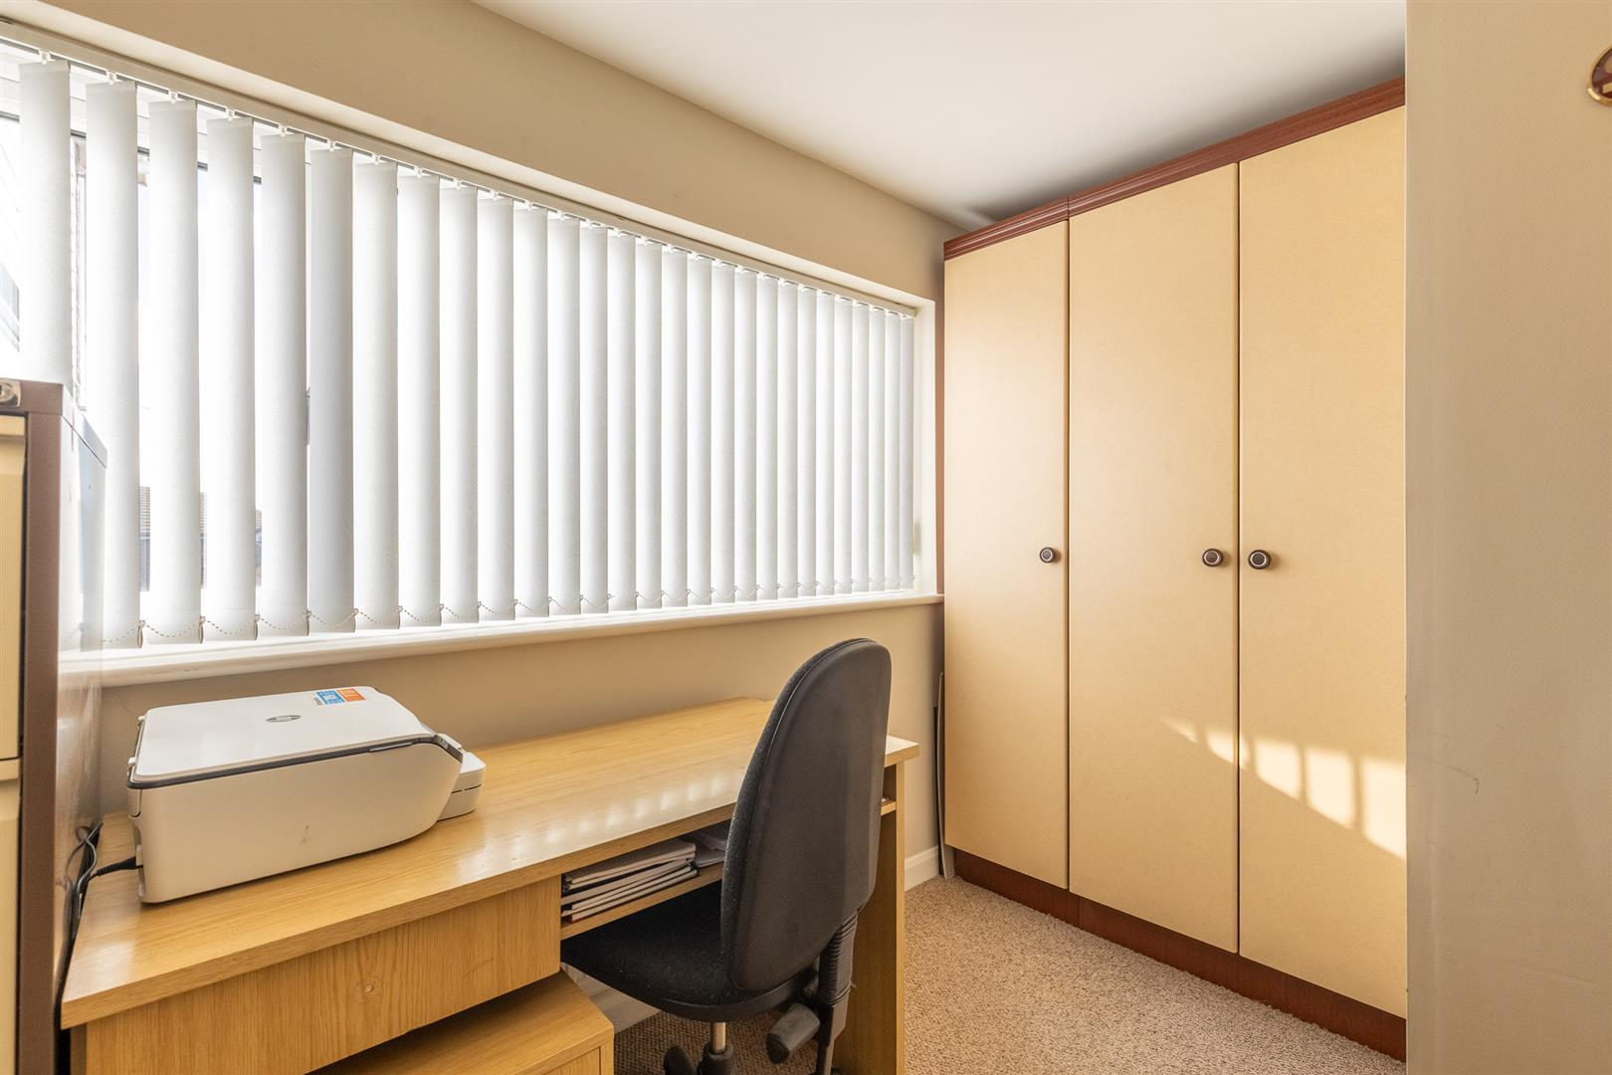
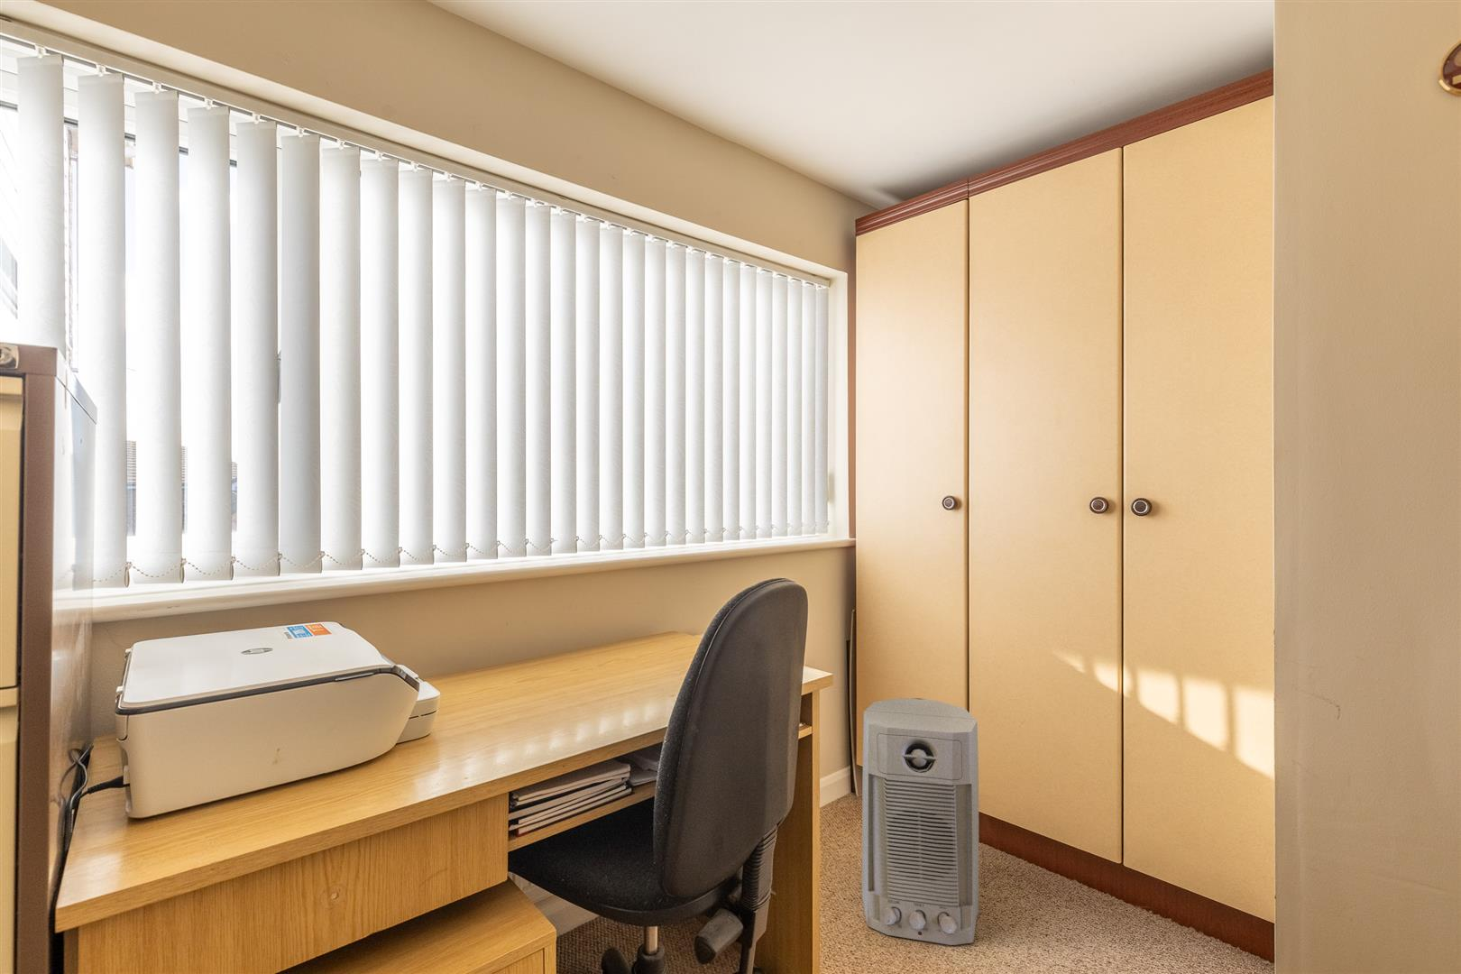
+ air purifier [861,697,979,946]
